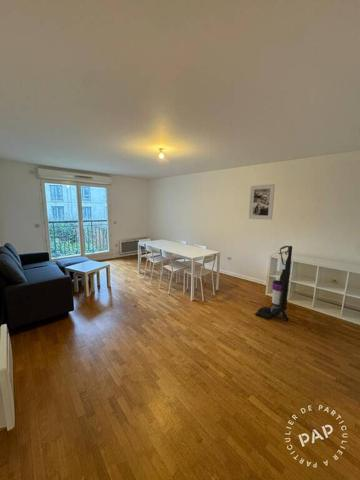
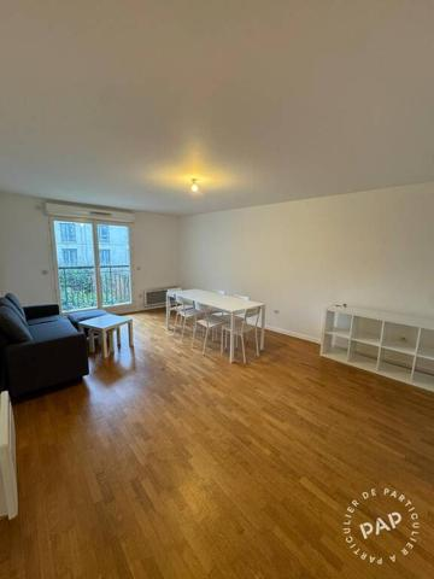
- vacuum cleaner [254,245,293,322]
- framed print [248,183,276,221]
